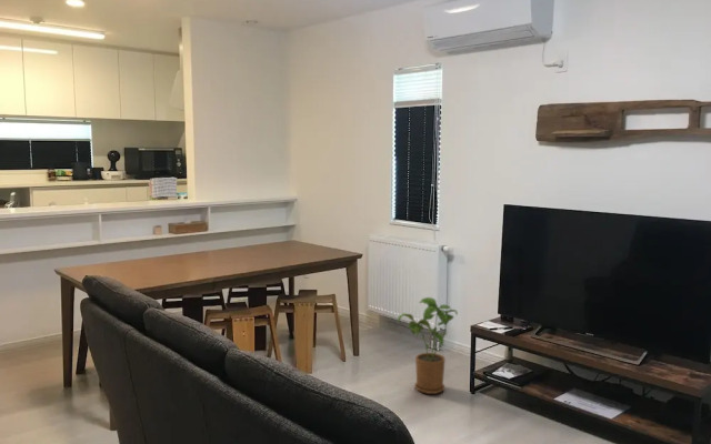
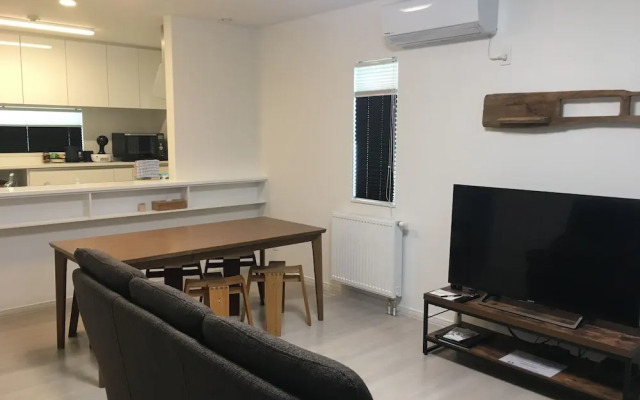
- house plant [395,296,459,395]
